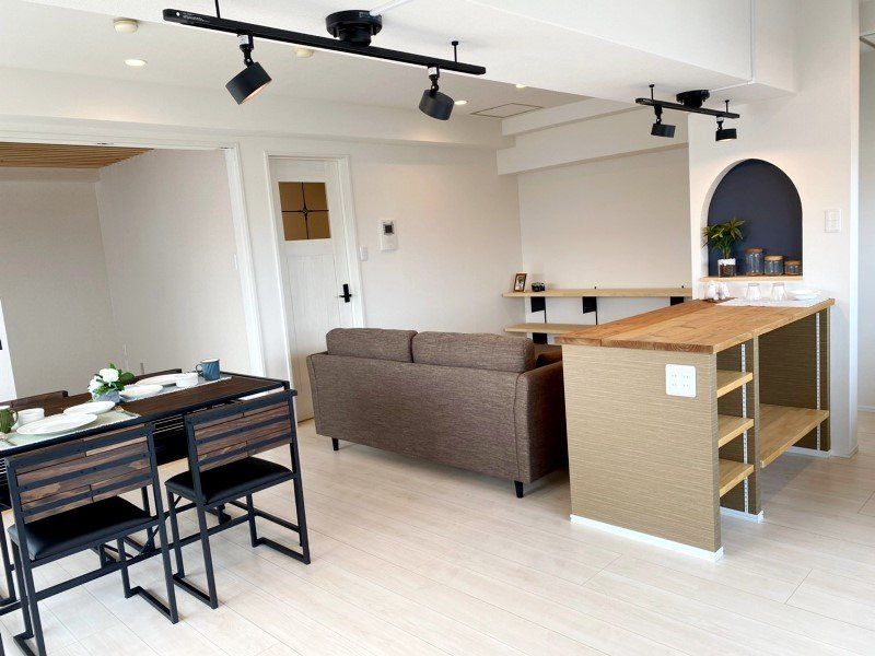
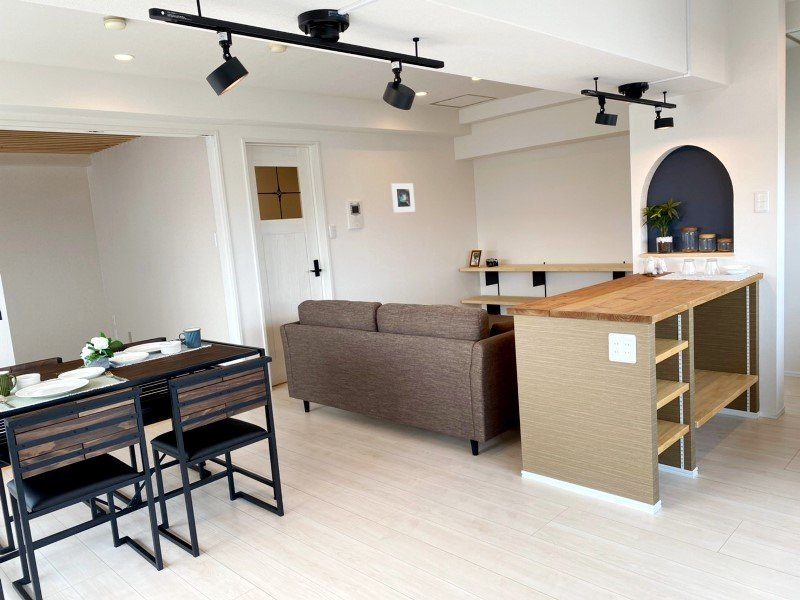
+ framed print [390,182,416,214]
